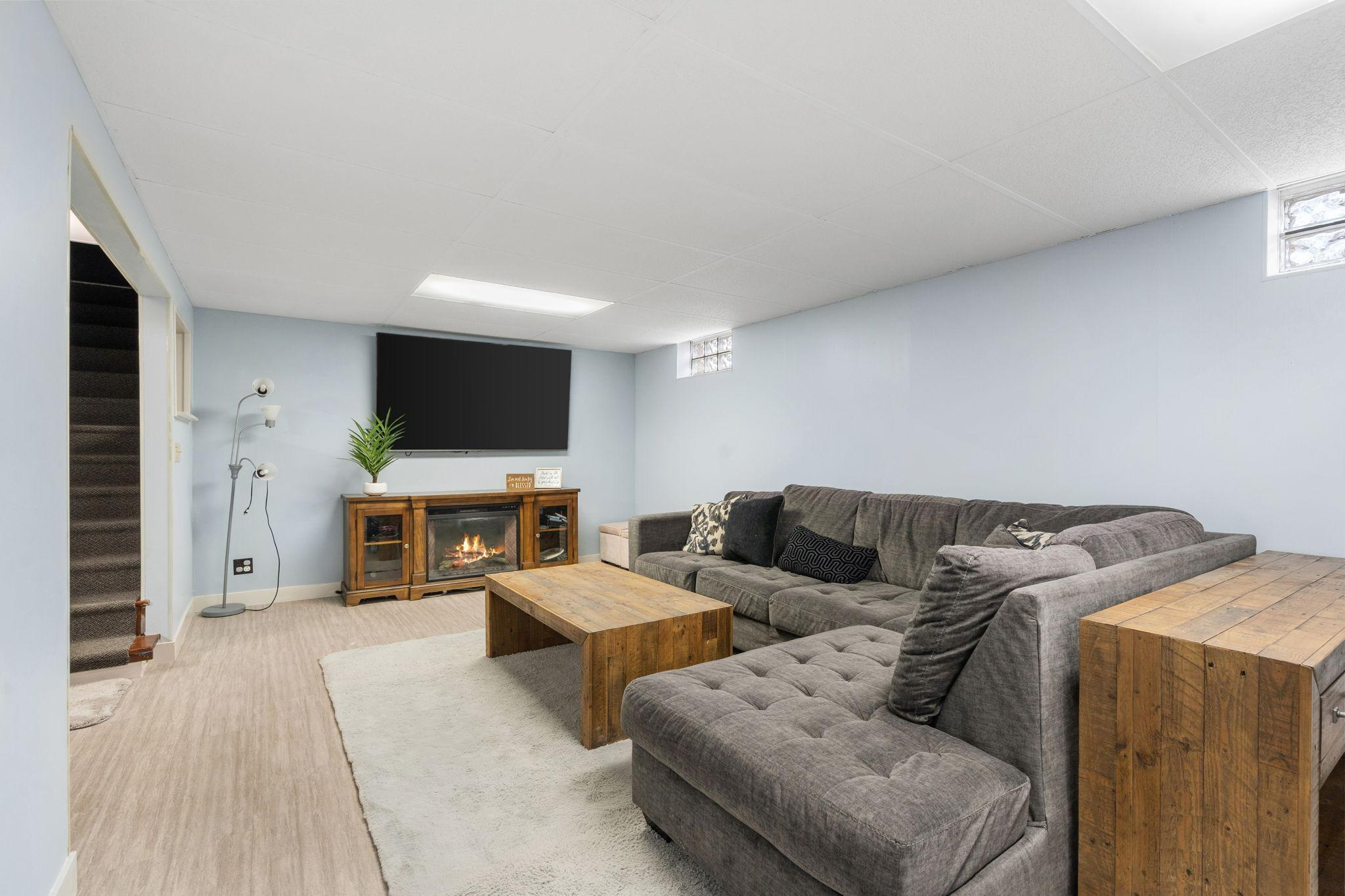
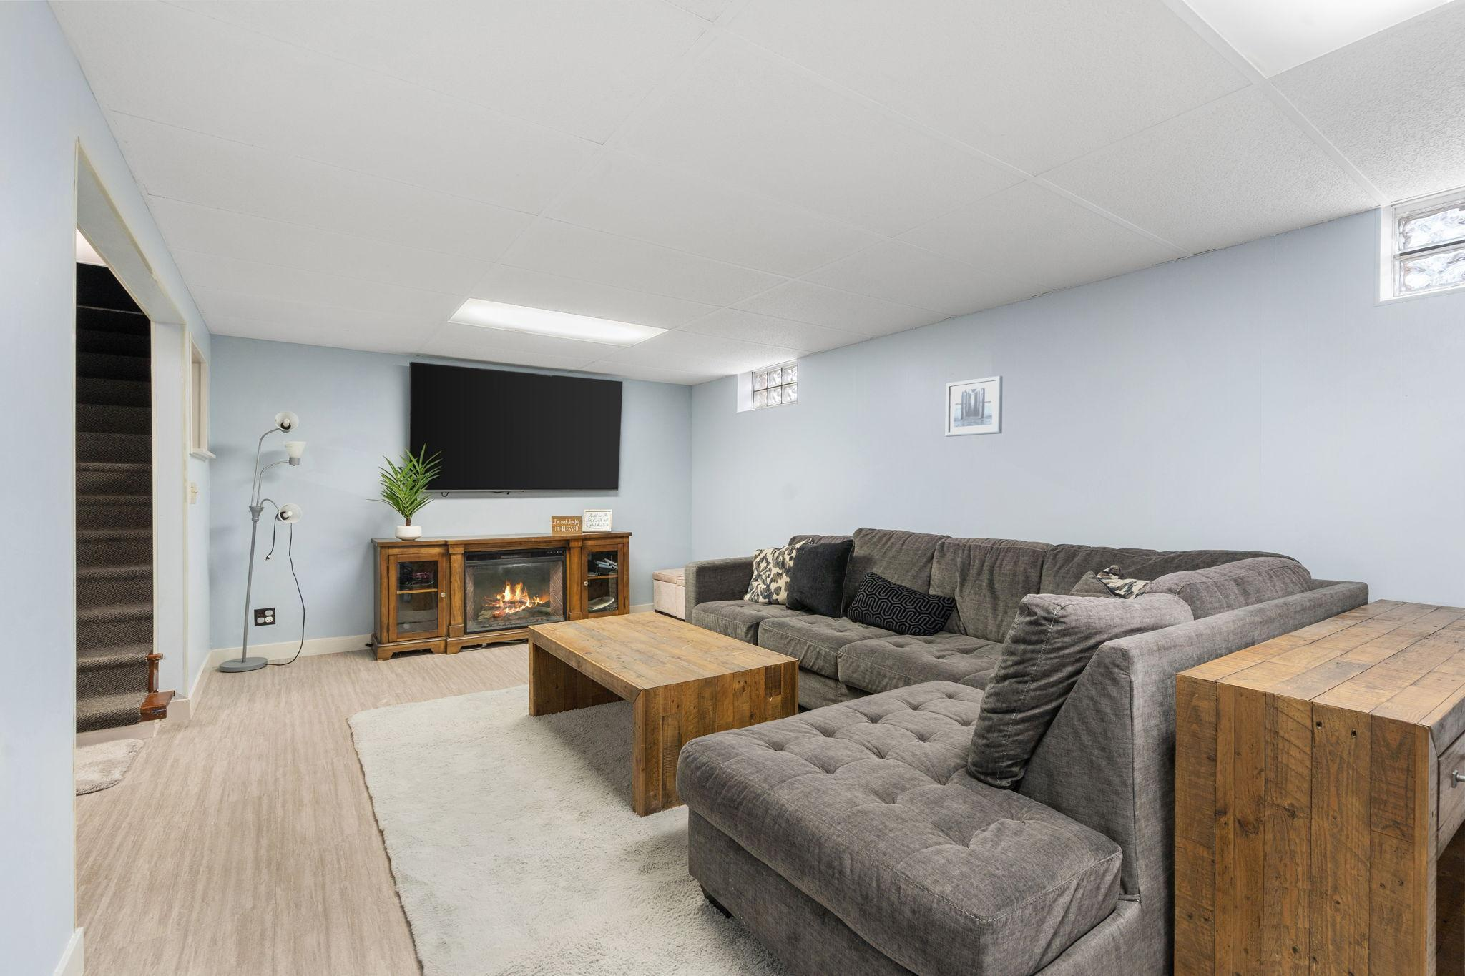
+ wall art [945,376,1003,438]
